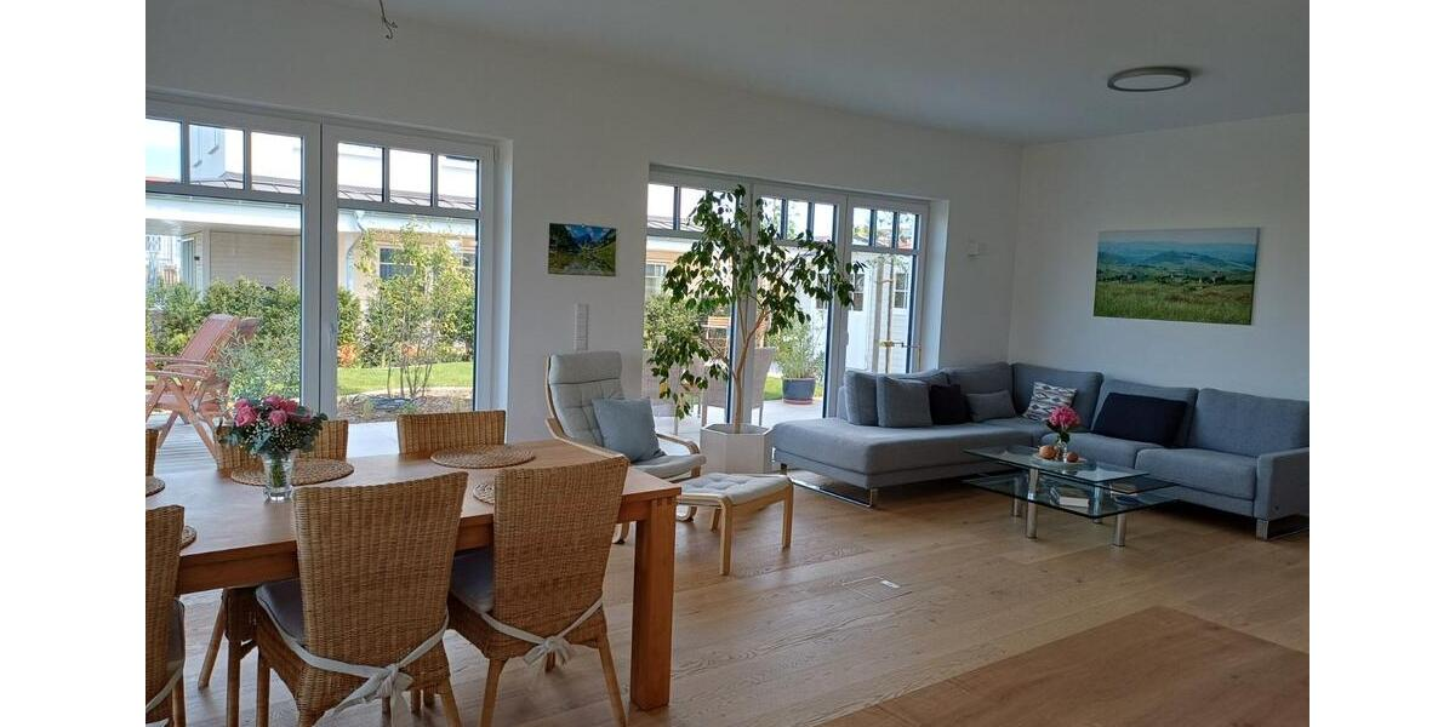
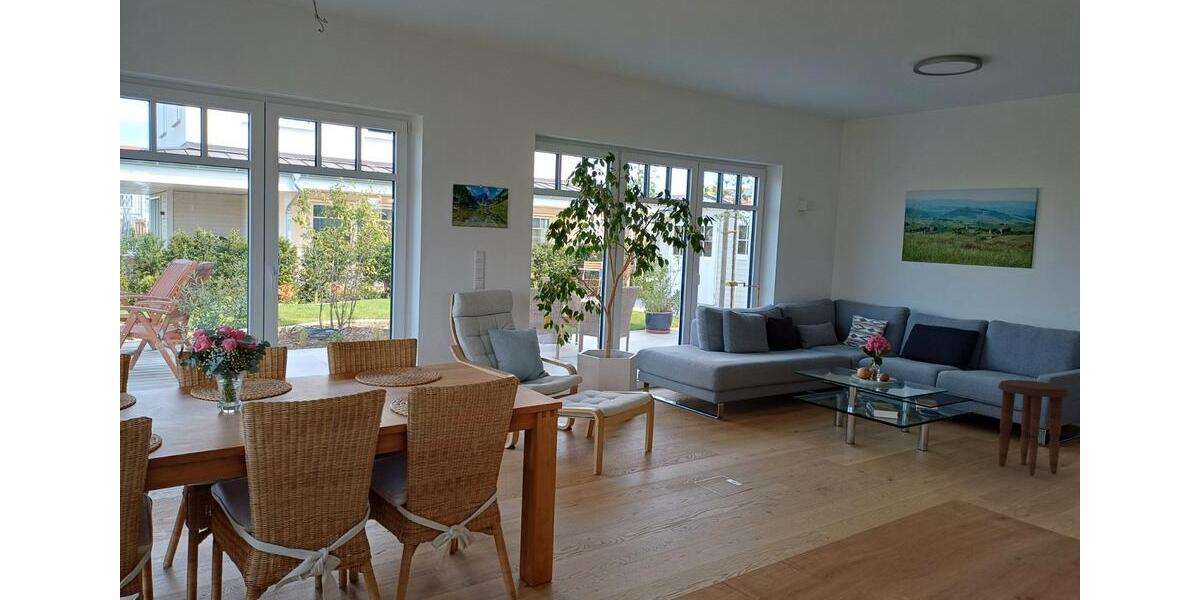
+ side table [997,379,1071,477]
